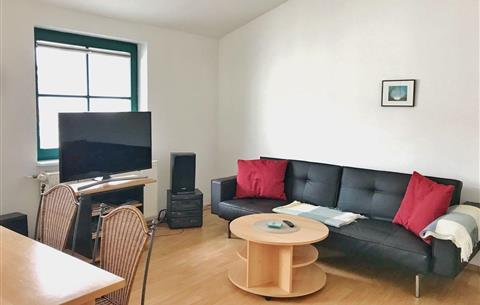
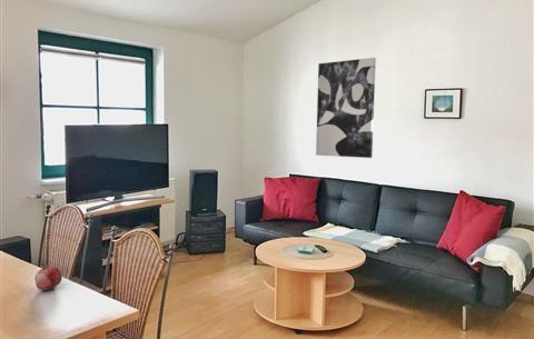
+ fruit [34,262,62,291]
+ wall art [315,57,377,159]
